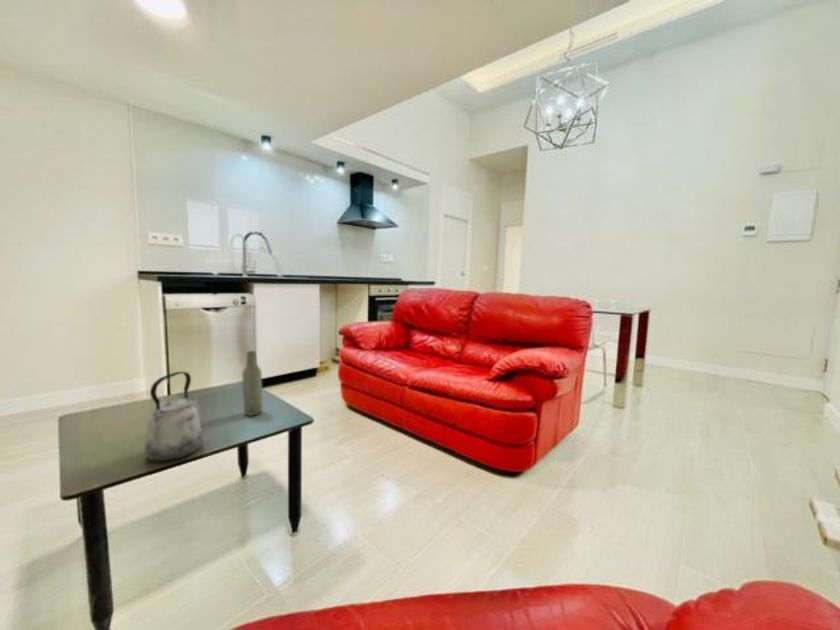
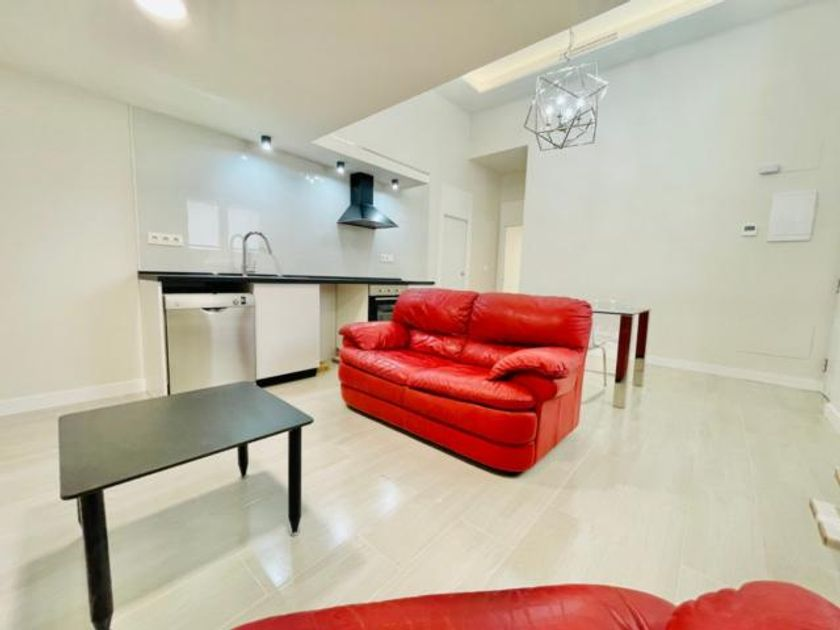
- bottle [241,350,264,417]
- kettle [144,371,204,462]
